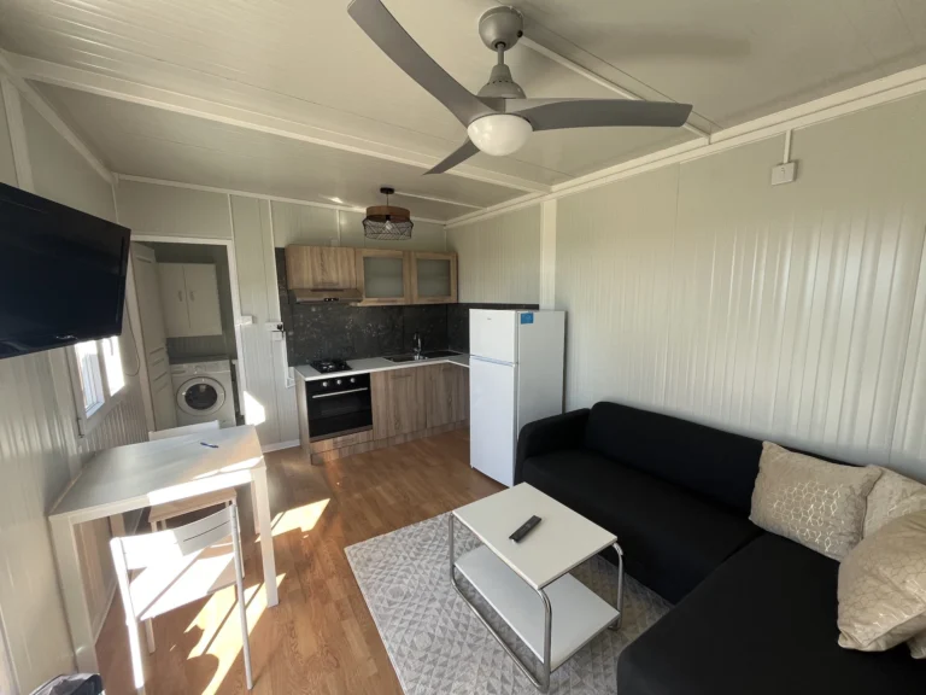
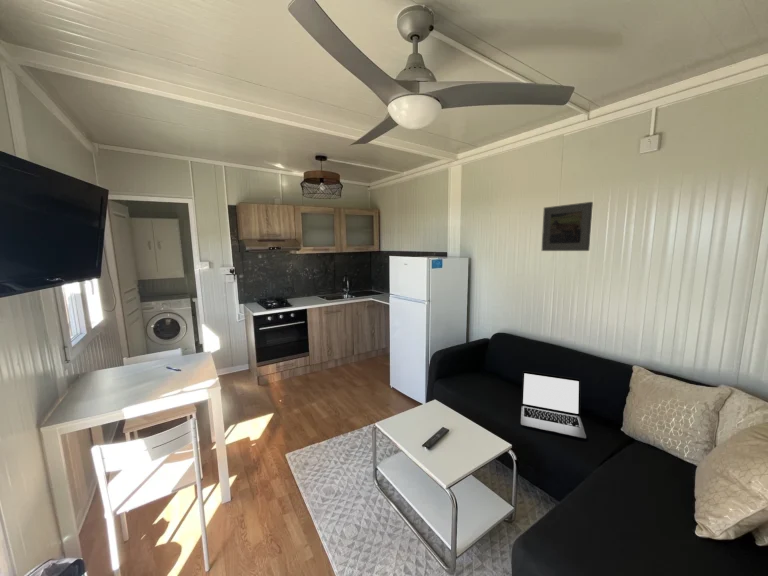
+ laptop [520,370,587,439]
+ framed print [541,201,594,252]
